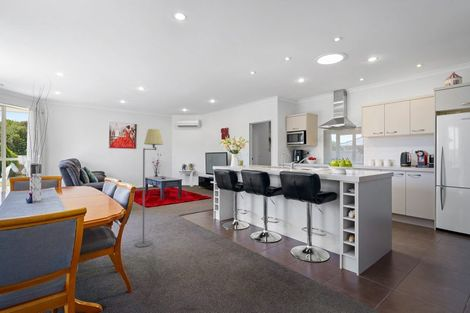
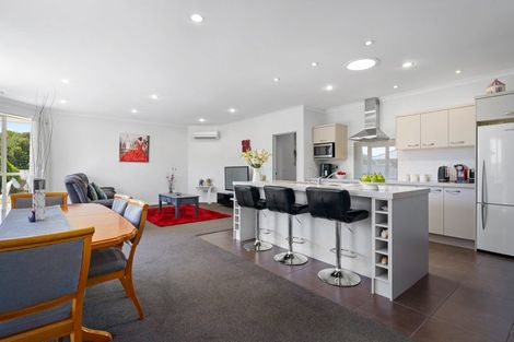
- floor lamp [134,128,164,248]
